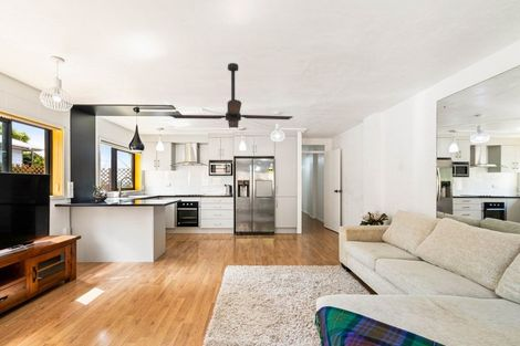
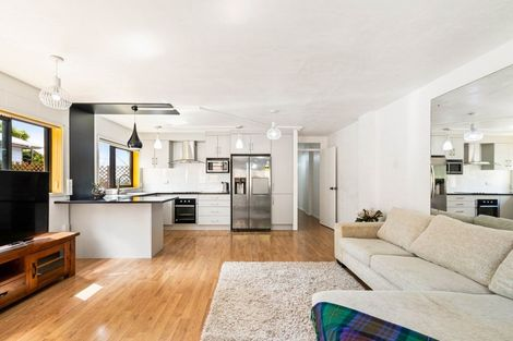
- ceiling fan [169,62,294,129]
